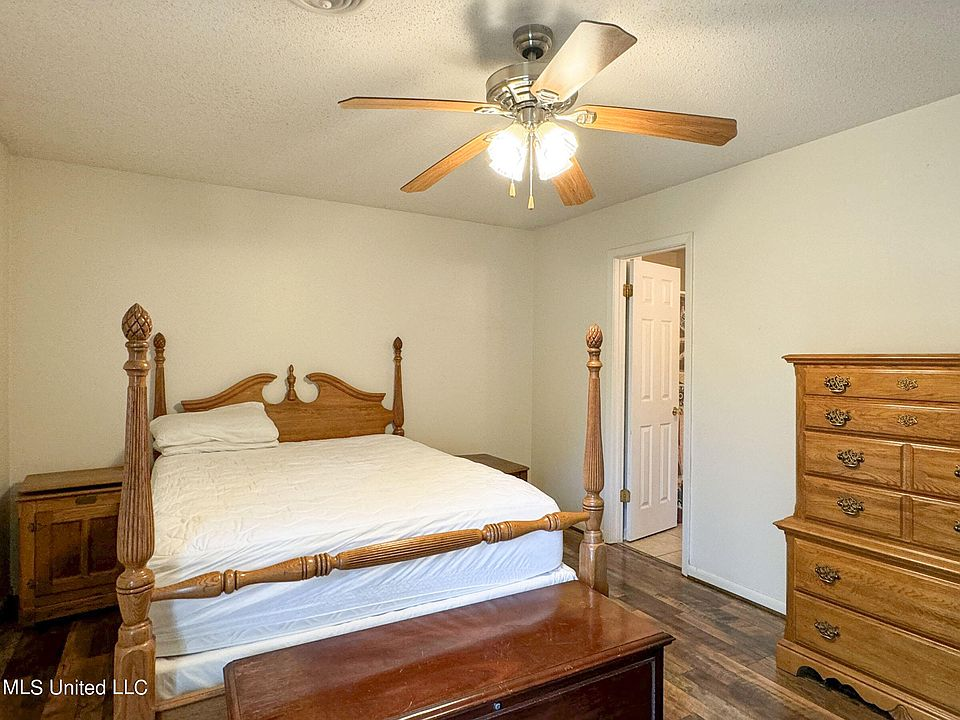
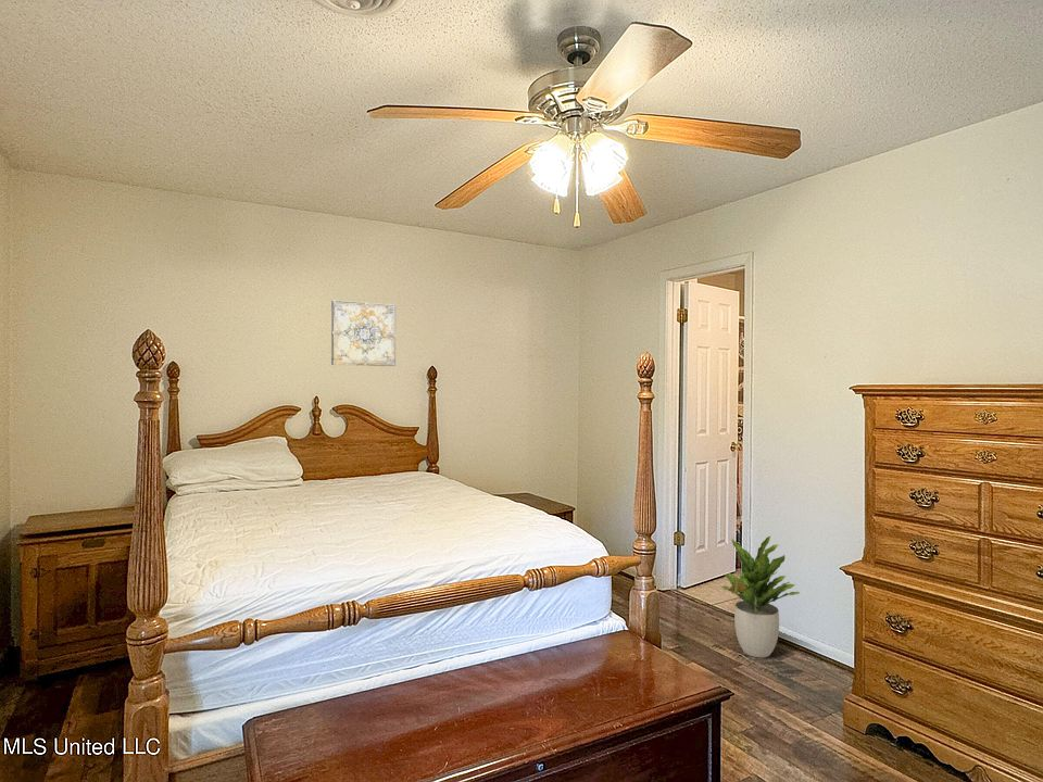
+ wall art [330,299,397,367]
+ potted plant [717,534,801,658]
